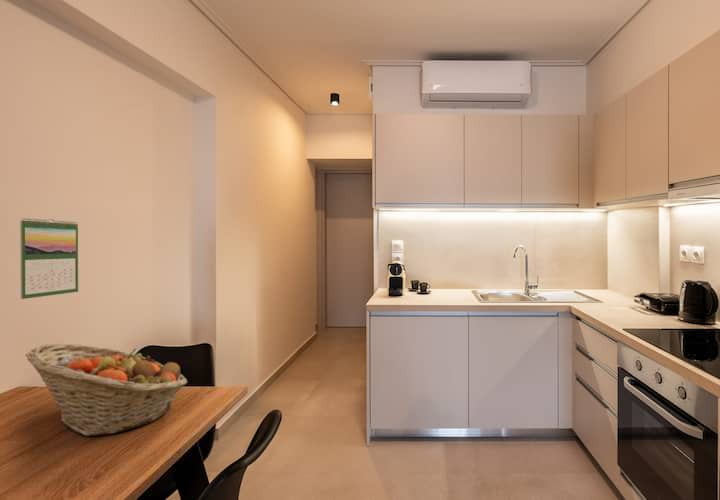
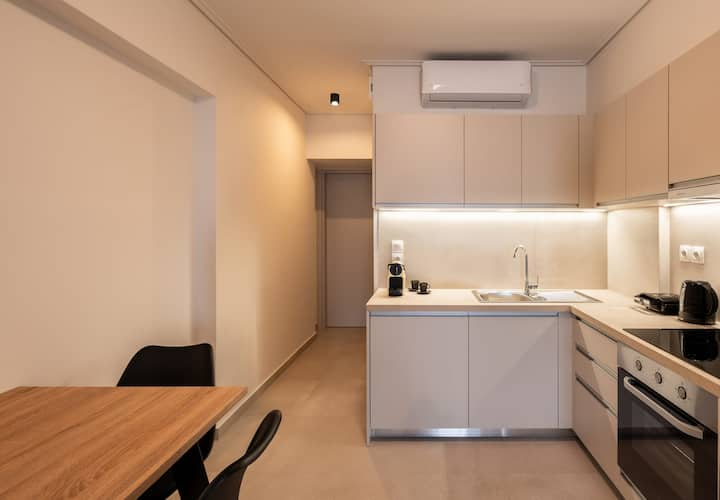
- fruit basket [24,343,188,437]
- calendar [19,217,79,300]
